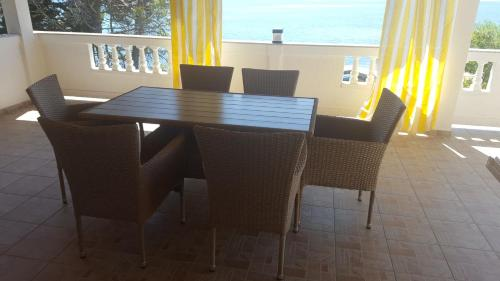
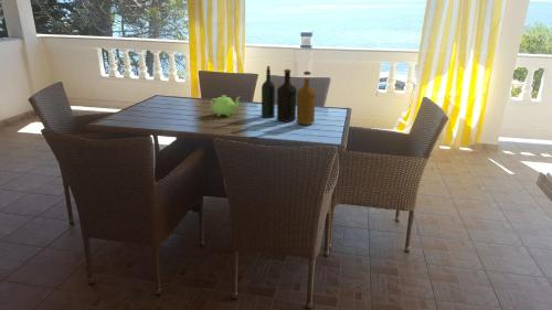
+ teakettle [209,94,241,118]
+ bottle [261,65,317,126]
